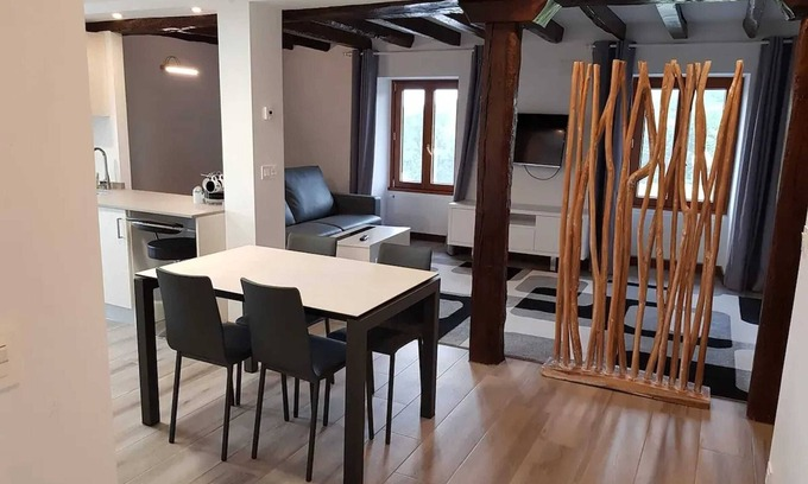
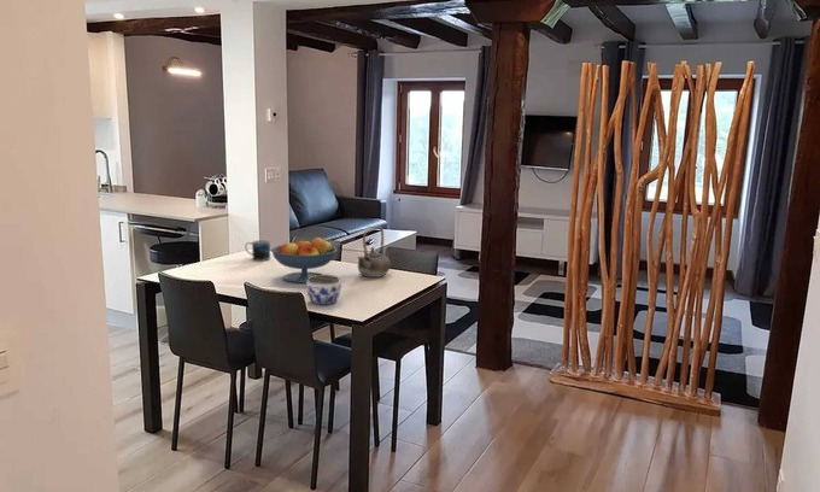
+ mug [244,239,271,262]
+ teapot [356,224,392,279]
+ fruit bowl [270,236,338,285]
+ jar [305,274,342,306]
